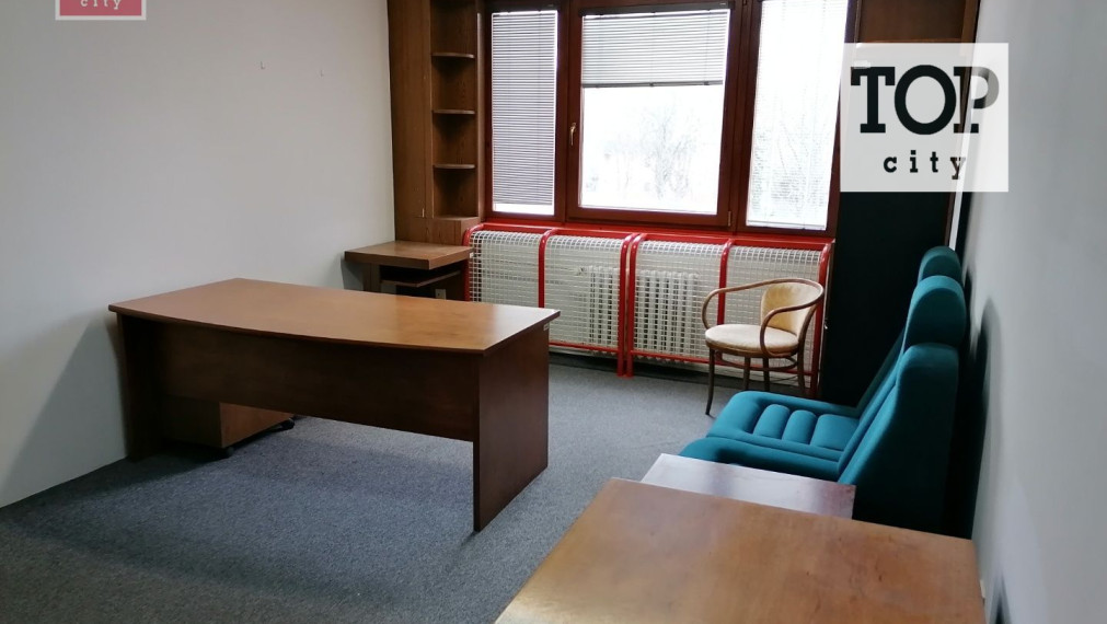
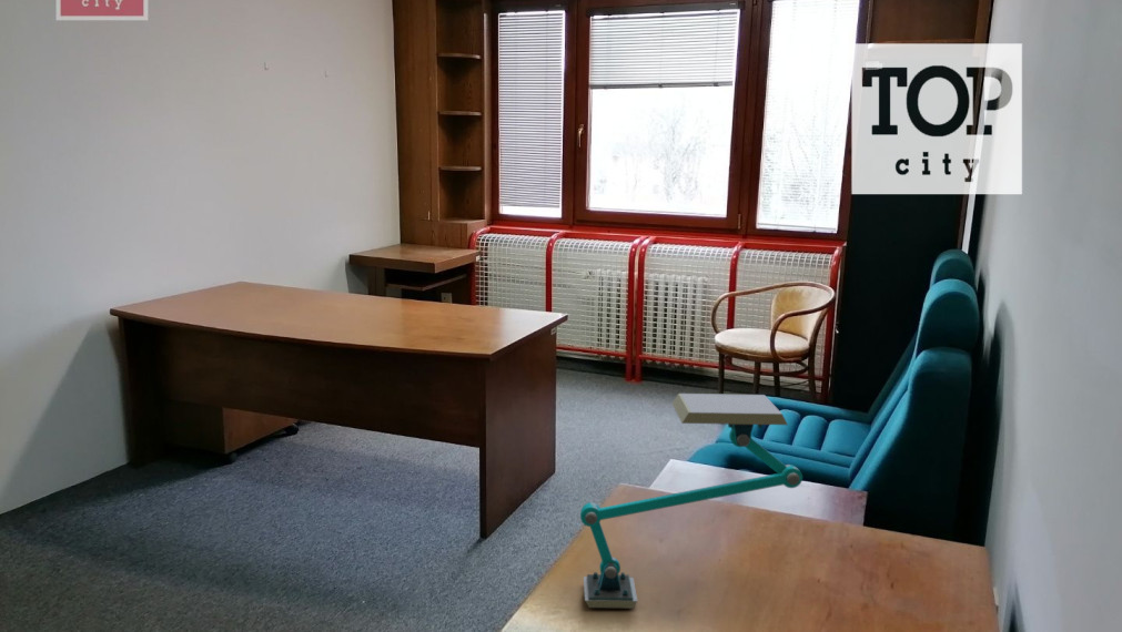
+ desk lamp [579,393,803,610]
